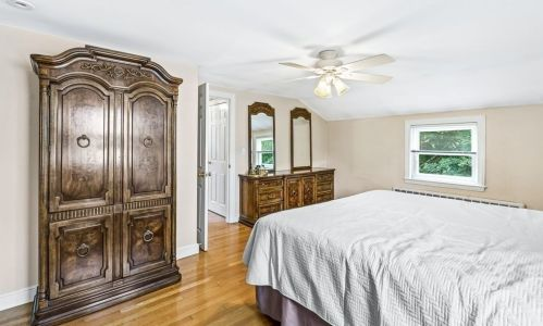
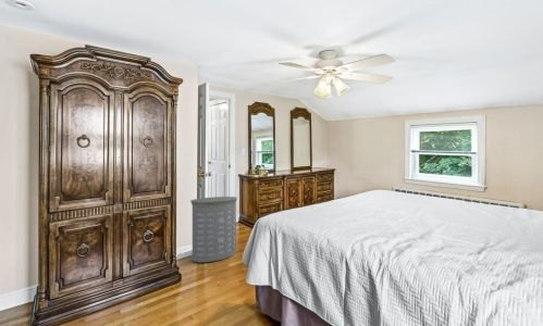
+ laundry hamper [189,196,238,263]
